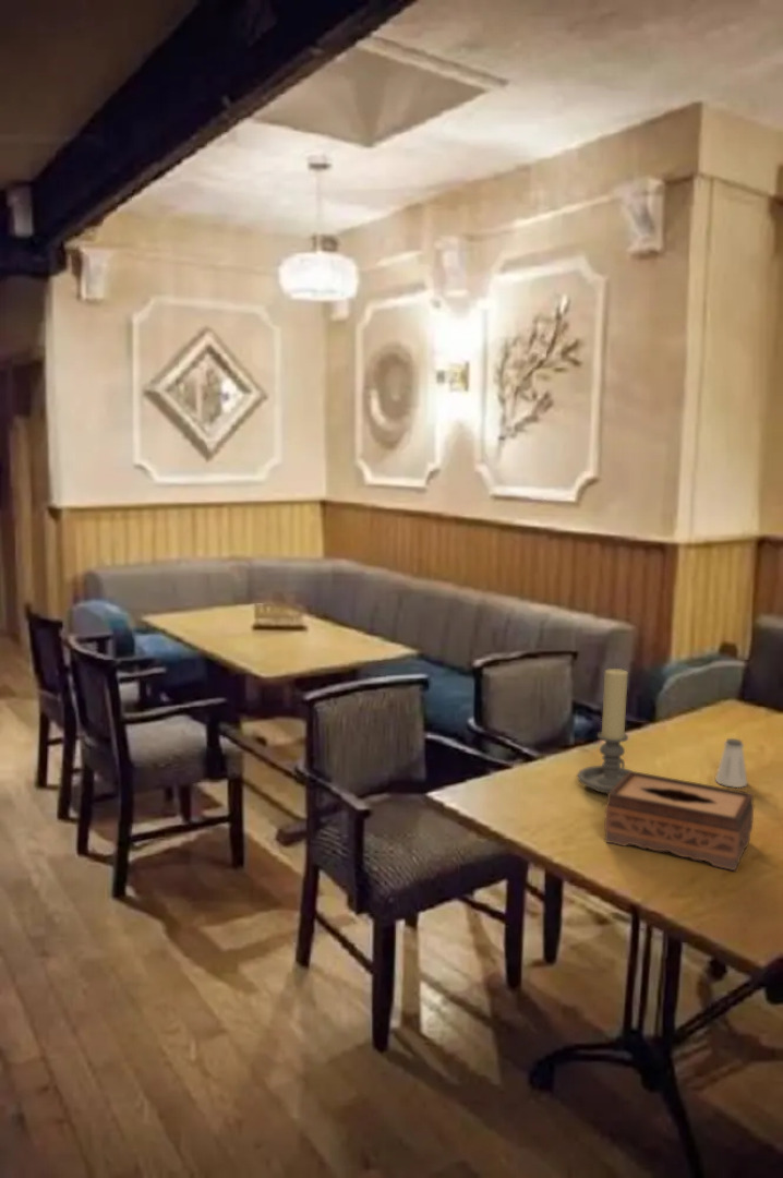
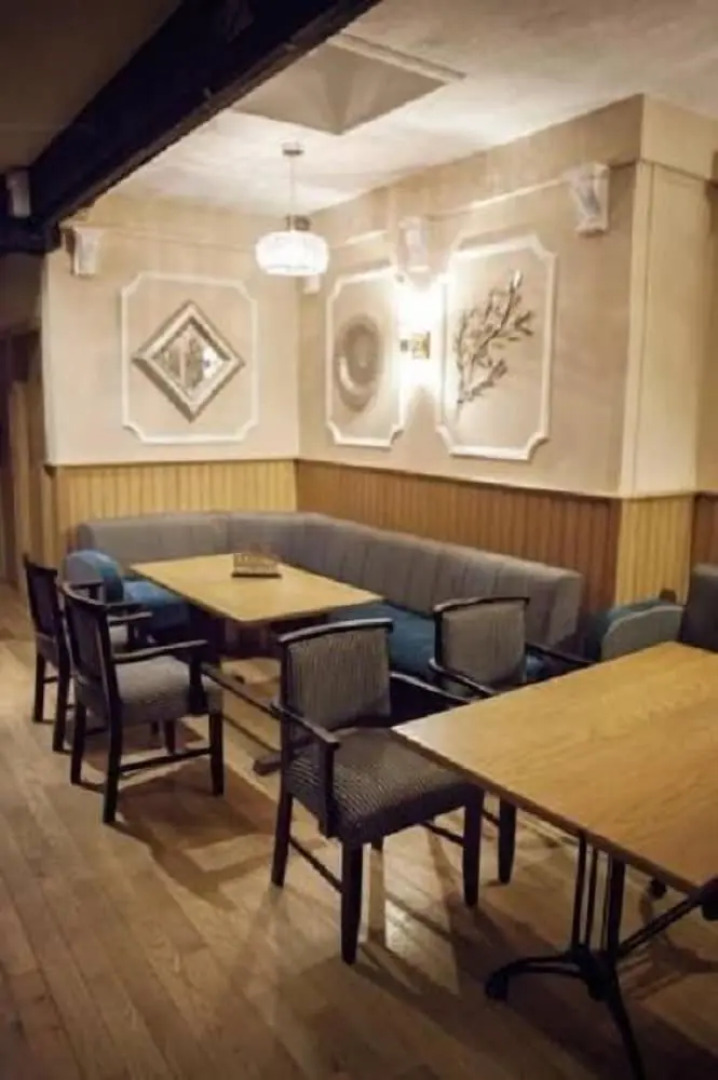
- tissue box [603,770,755,872]
- saltshaker [714,737,748,789]
- candle holder [576,668,633,795]
